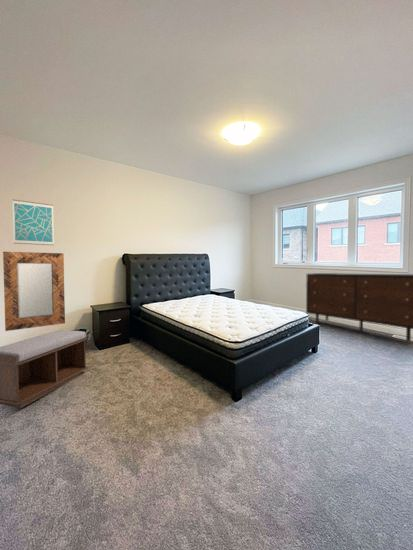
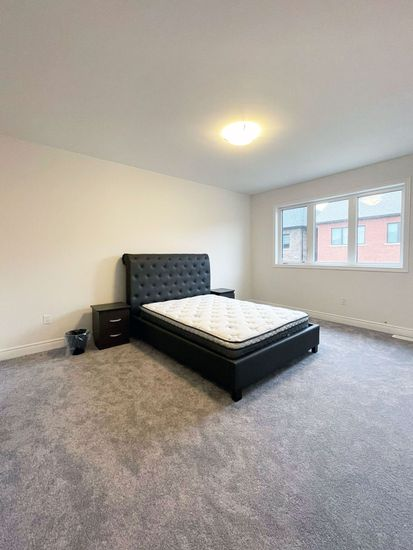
- dresser [305,272,413,344]
- wall art [11,198,55,246]
- bench [0,329,88,409]
- home mirror [2,251,66,332]
